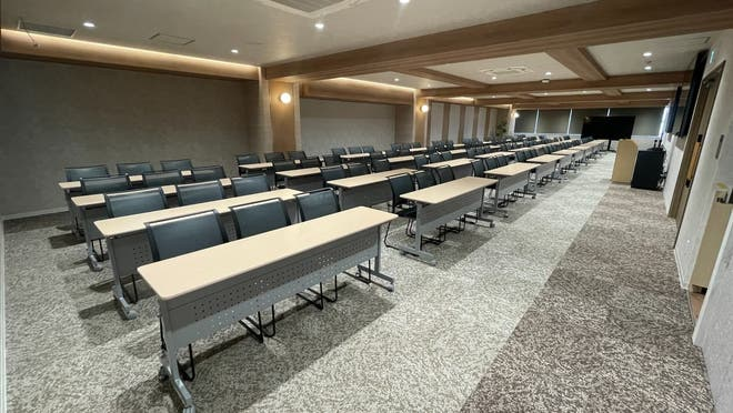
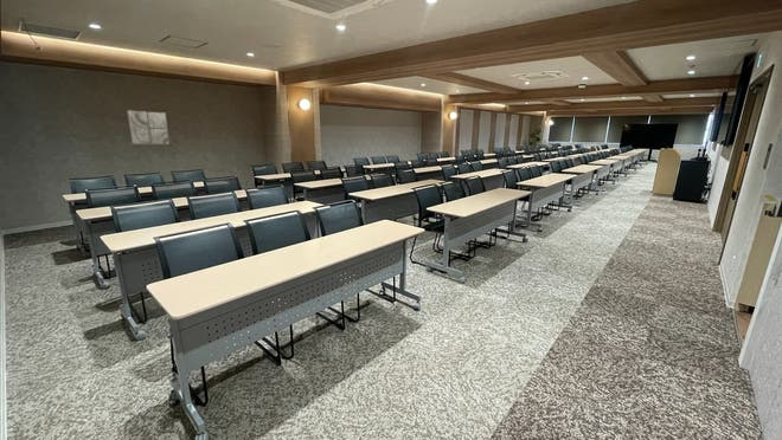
+ wall art [127,110,171,145]
